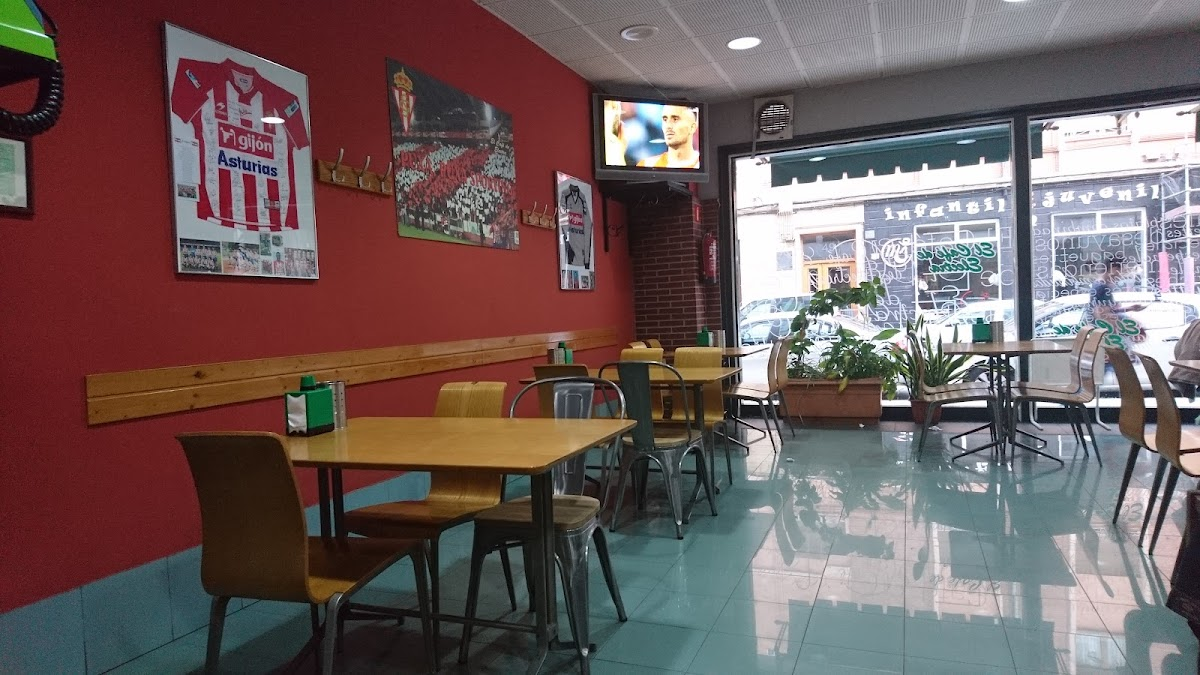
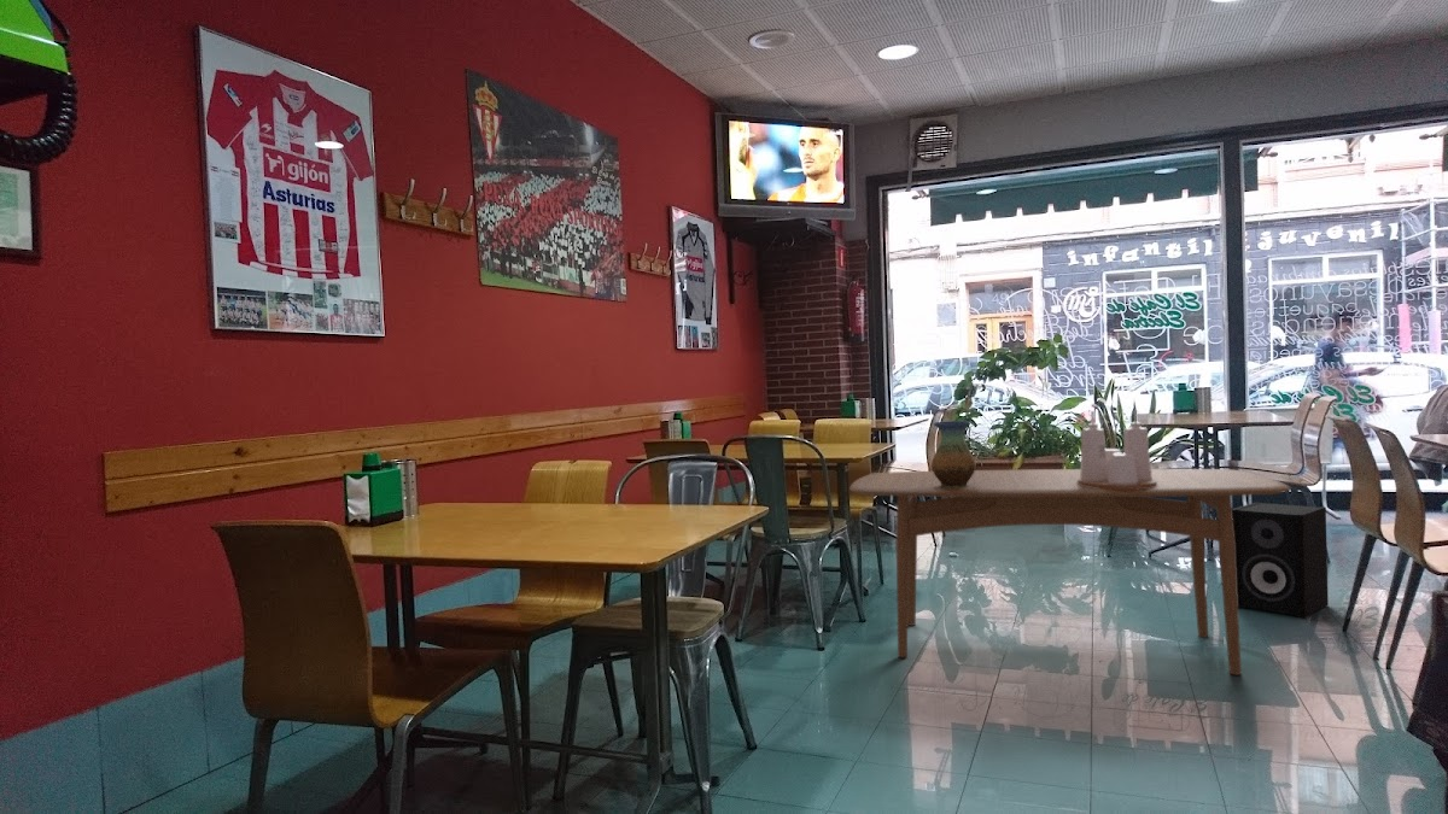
+ speaker [1232,502,1330,619]
+ condiment set [1078,409,1157,490]
+ vase [930,420,977,487]
+ dining table [848,468,1292,677]
